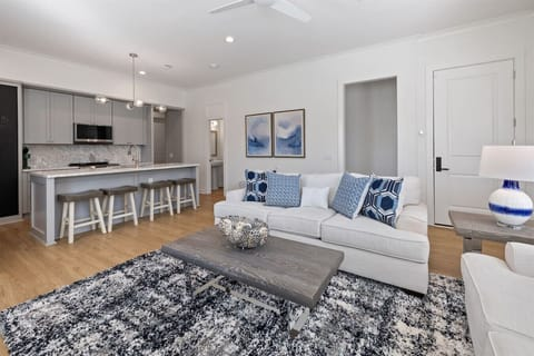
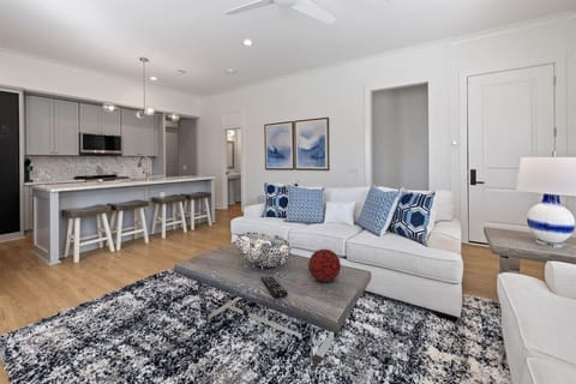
+ decorative orb [307,248,342,283]
+ remote control [259,276,289,299]
